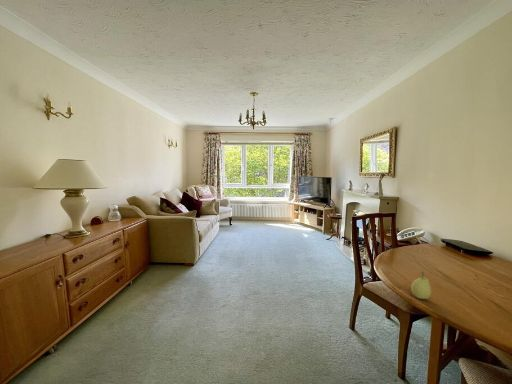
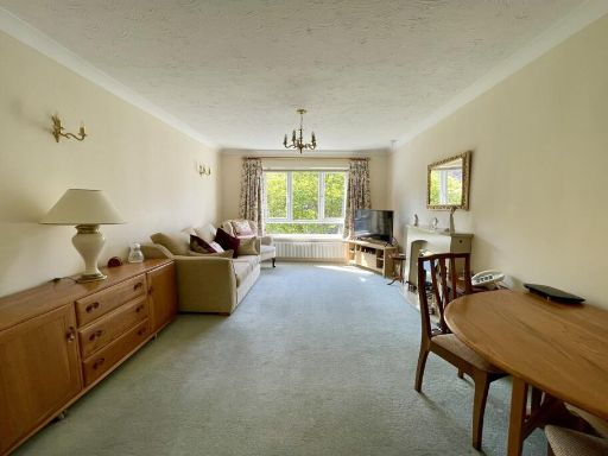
- fruit [410,271,432,300]
